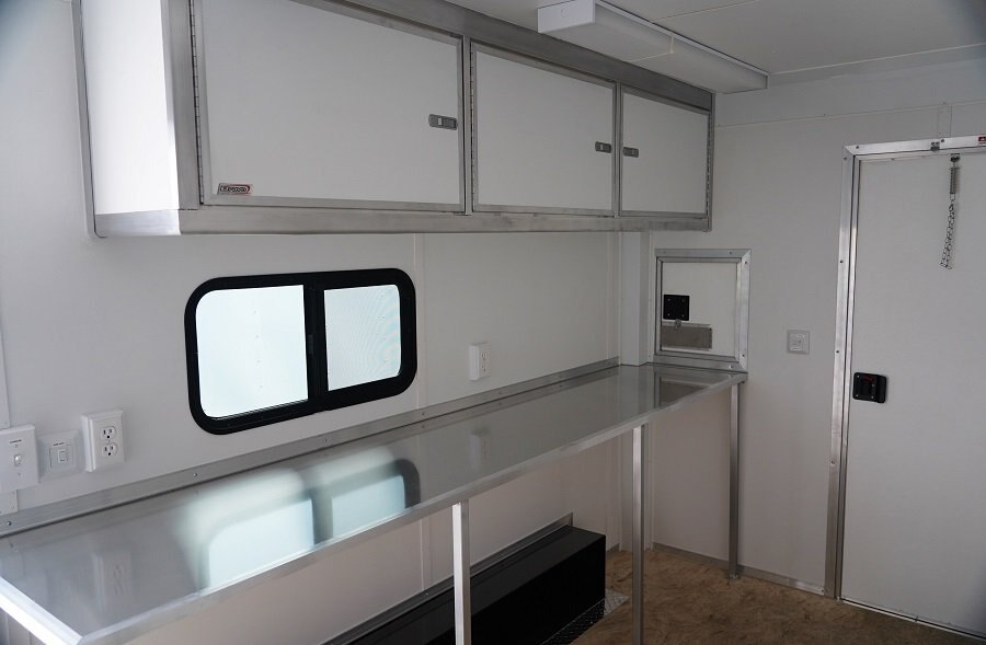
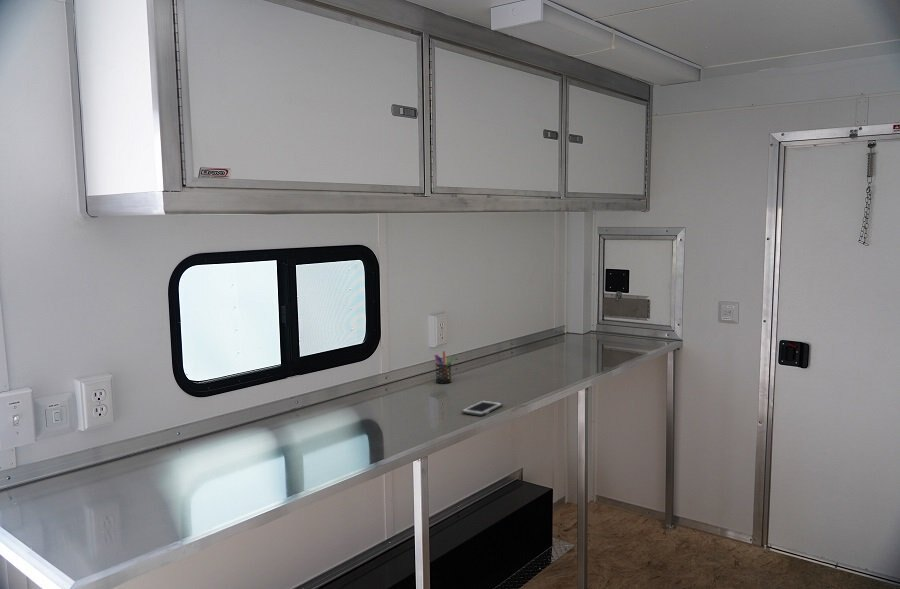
+ cell phone [461,399,503,417]
+ pen holder [433,350,456,385]
